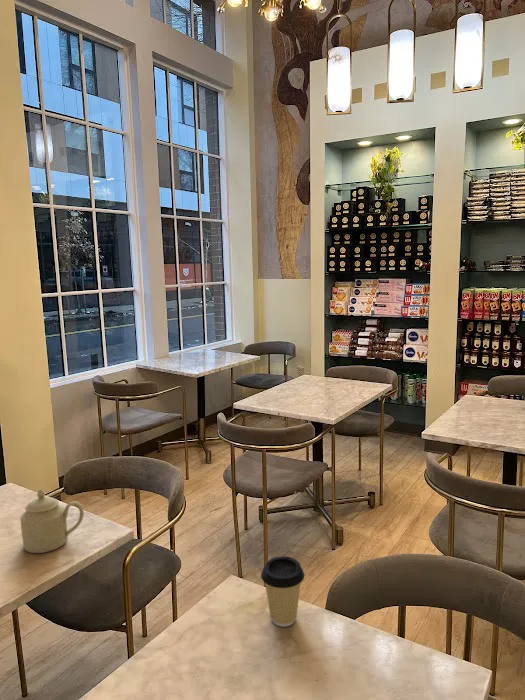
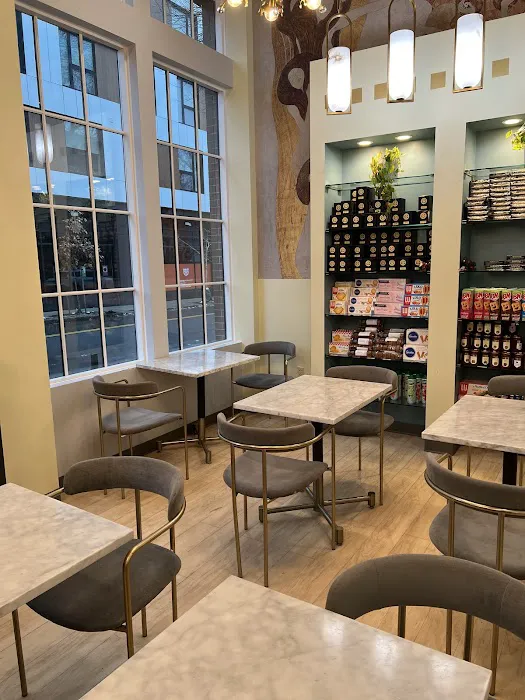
- sugar bowl [19,488,85,554]
- coffee cup [260,555,305,628]
